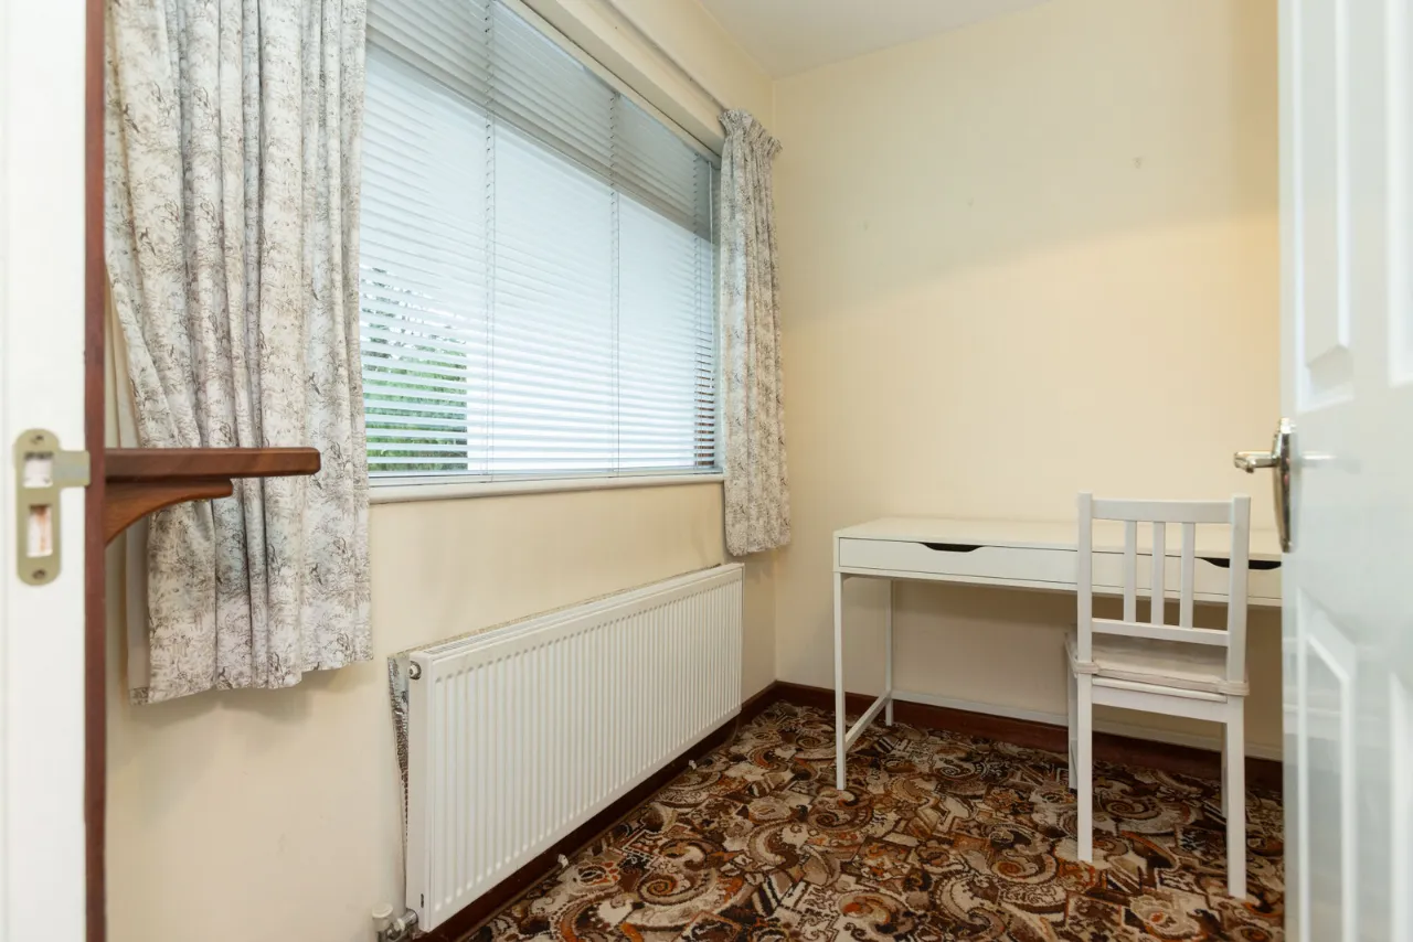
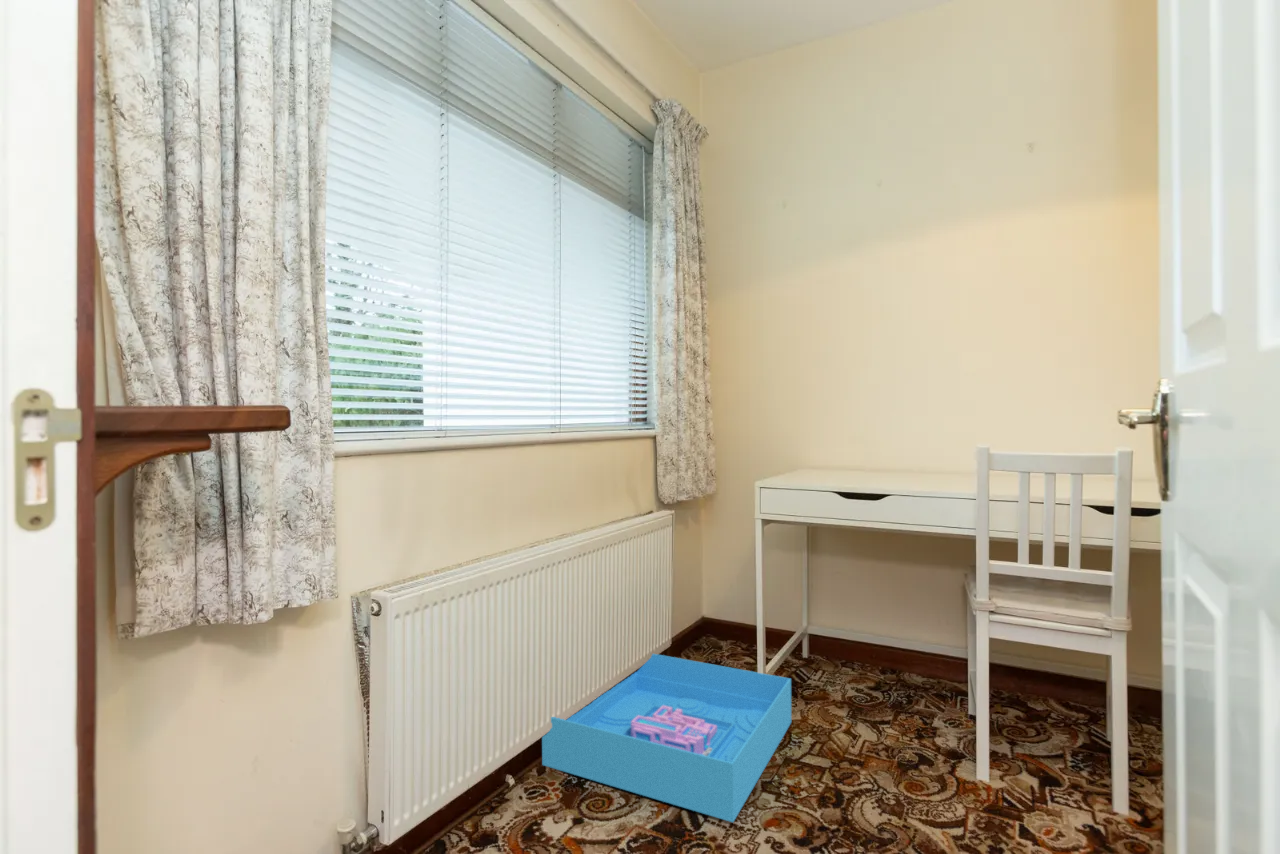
+ storage bin [541,653,792,823]
